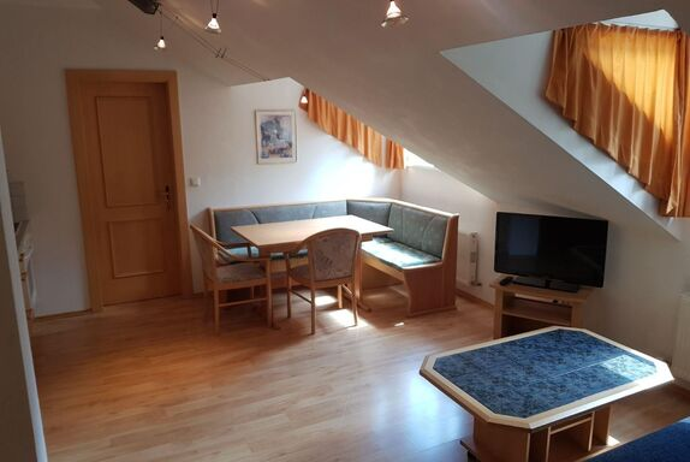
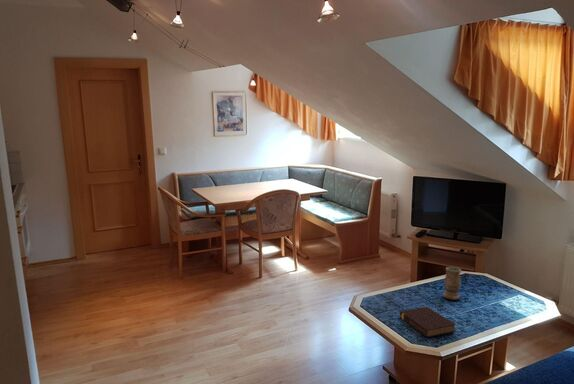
+ vase [442,266,462,301]
+ book [399,306,457,338]
